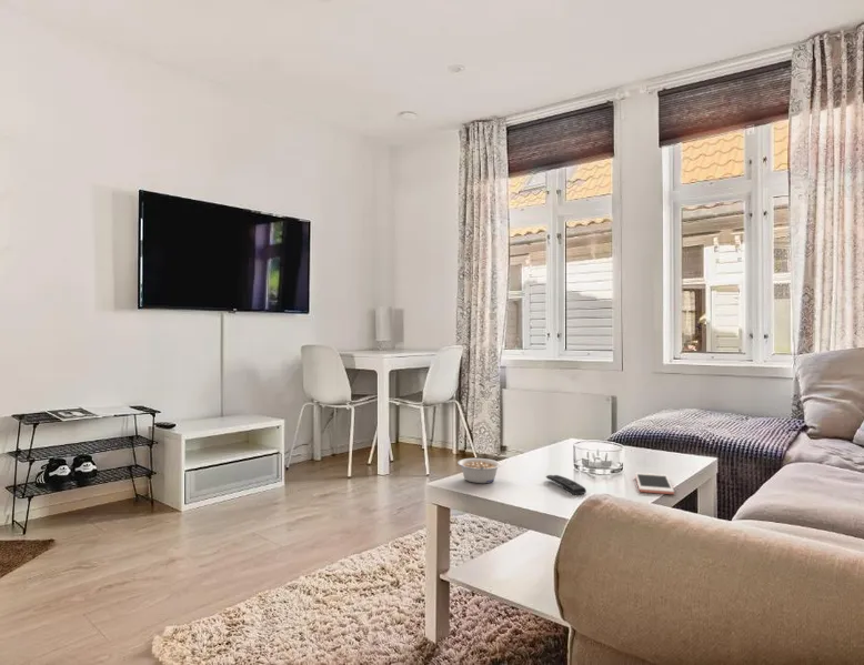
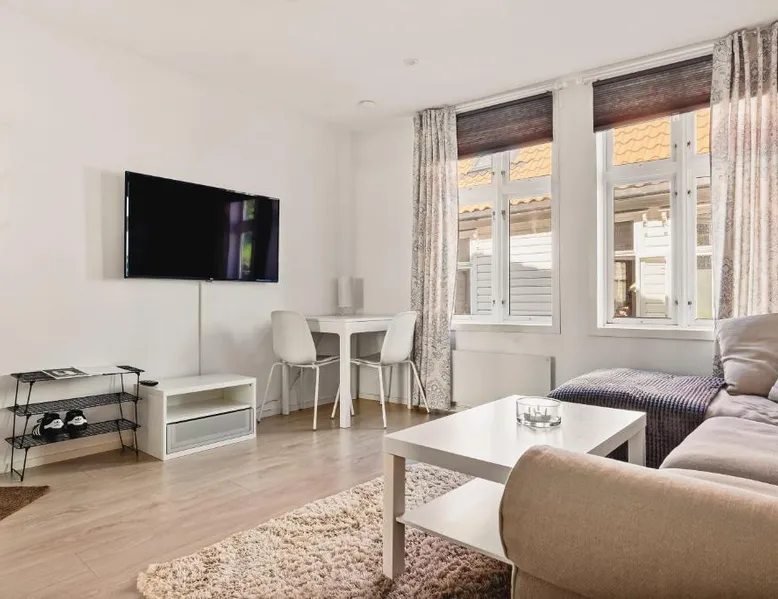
- cell phone [634,472,675,495]
- remote control [545,474,587,495]
- legume [456,457,502,484]
